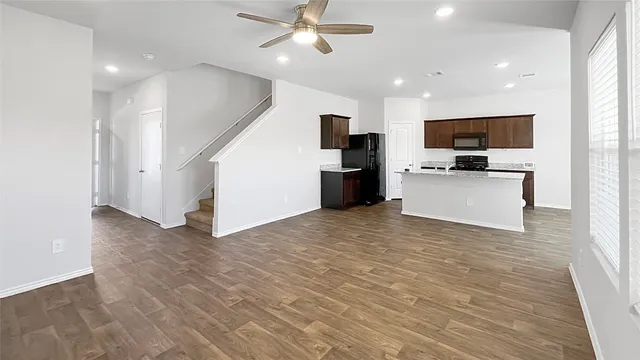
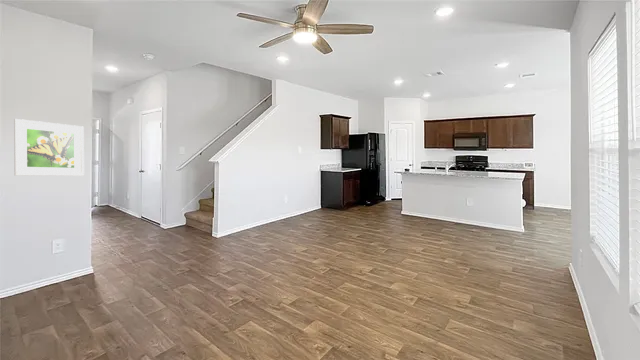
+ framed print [13,118,85,177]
